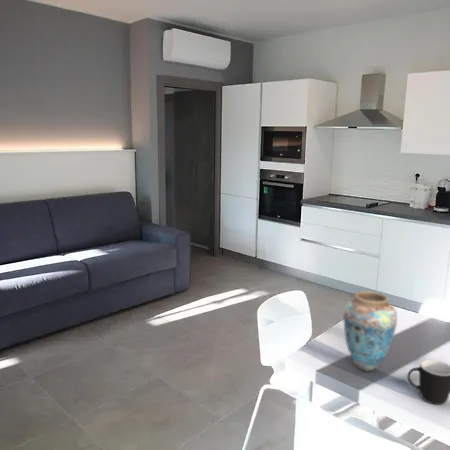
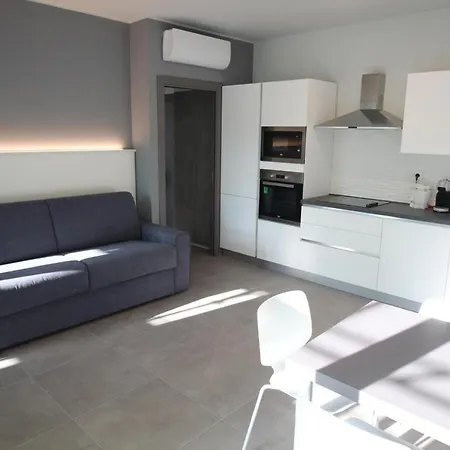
- mug [407,359,450,406]
- vase [342,290,398,373]
